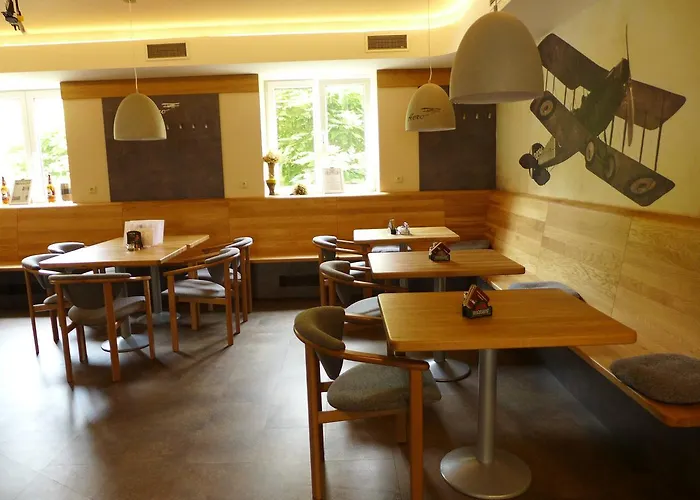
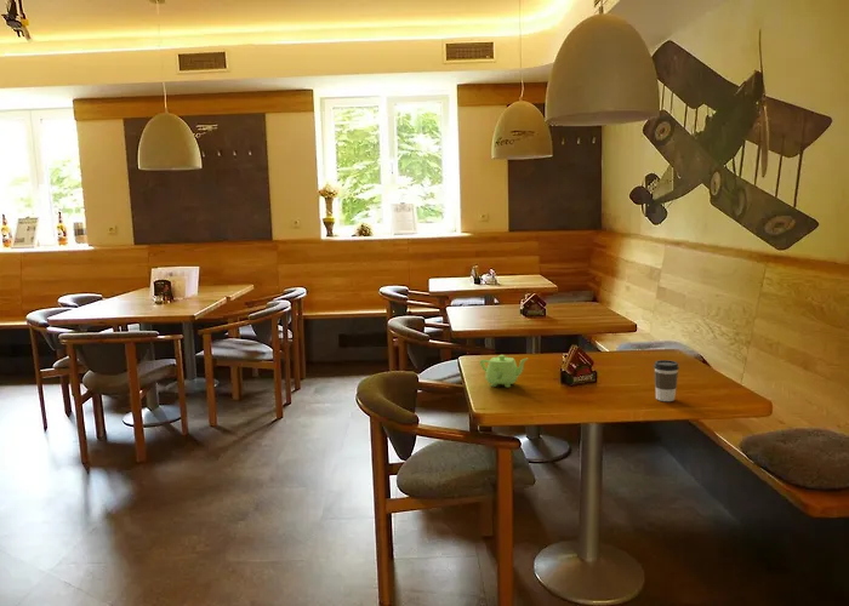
+ teapot [479,354,529,389]
+ coffee cup [653,359,680,402]
